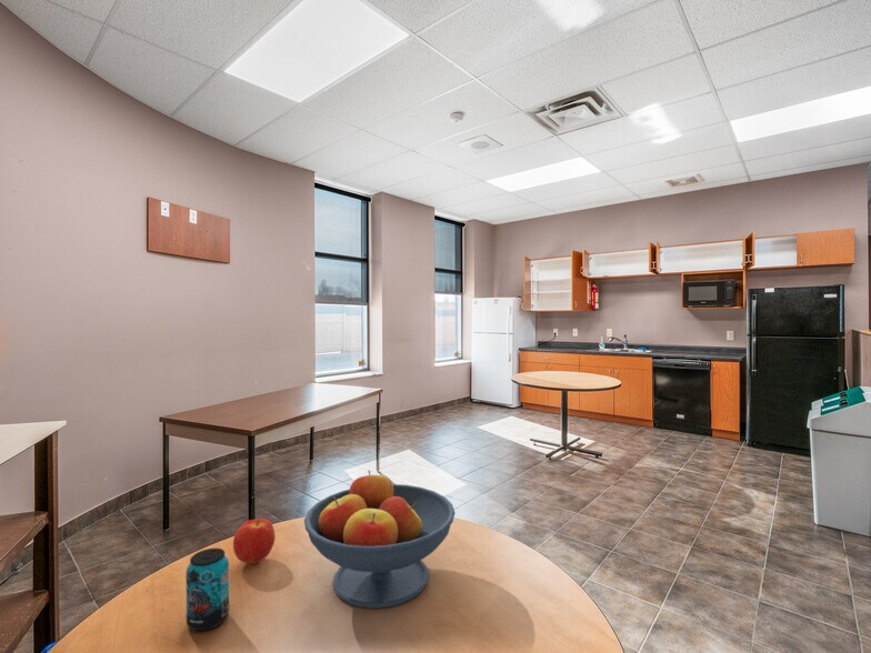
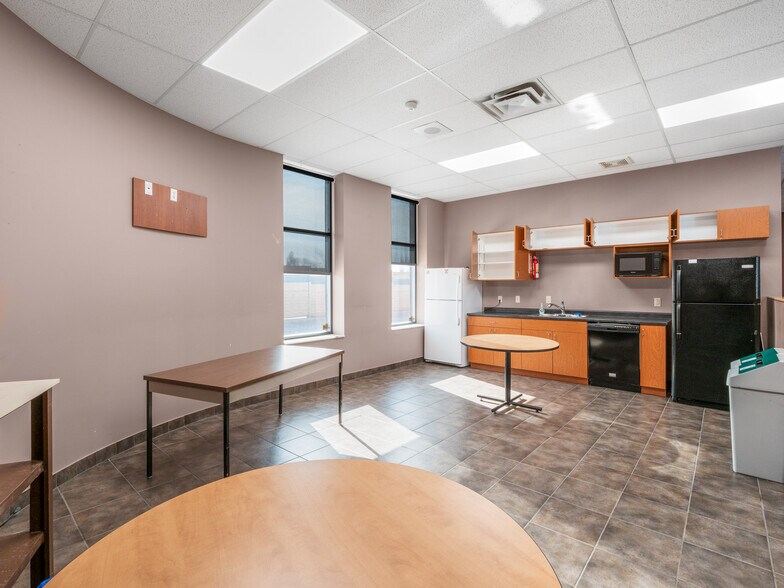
- beverage can [186,547,230,632]
- apple [232,518,277,565]
- fruit bowl [303,469,457,610]
